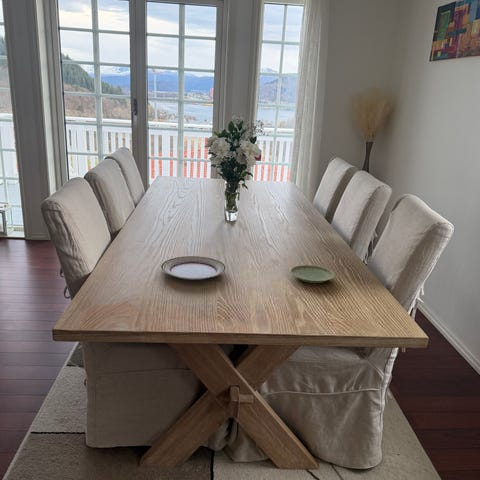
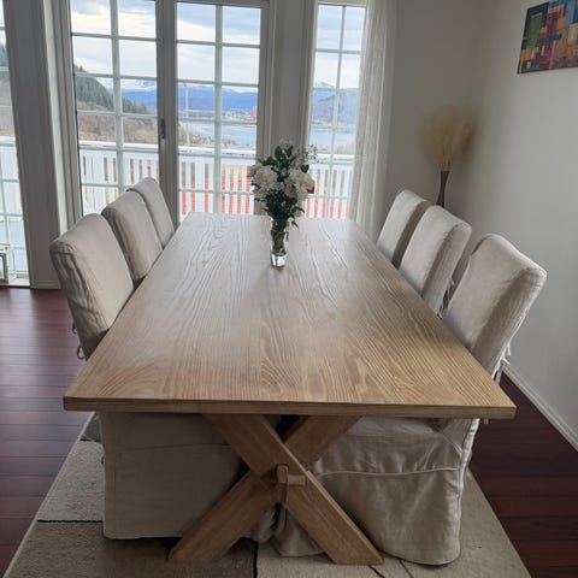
- plate [160,255,227,281]
- plate [289,264,335,284]
